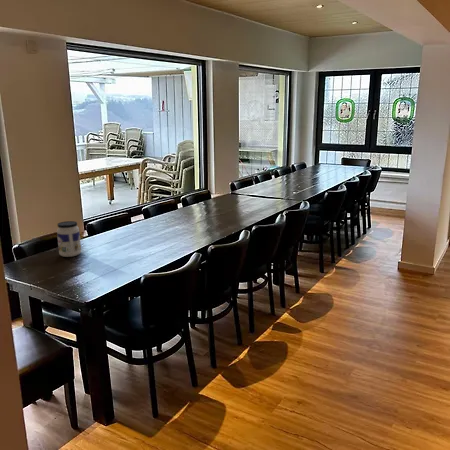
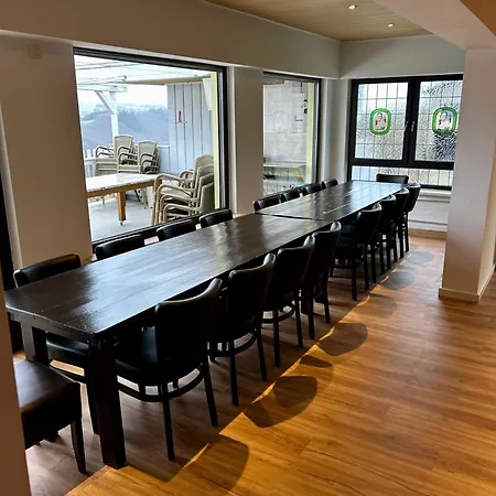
- jar [56,220,82,258]
